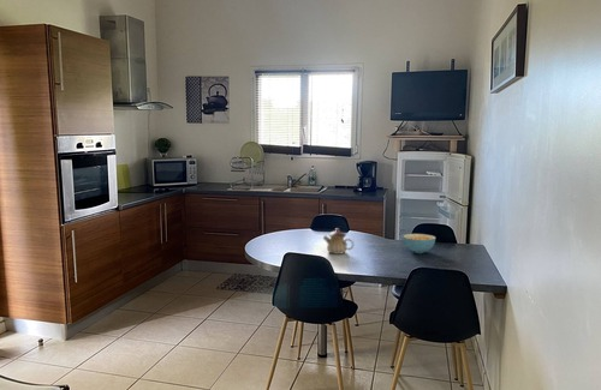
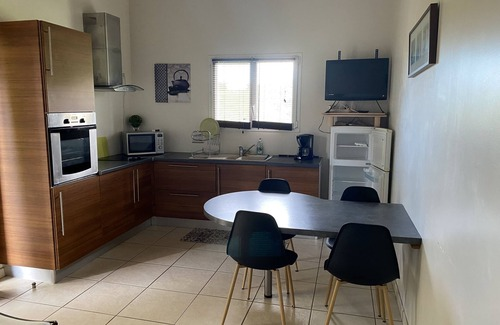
- teapot [322,227,355,256]
- cereal bowl [401,233,436,254]
